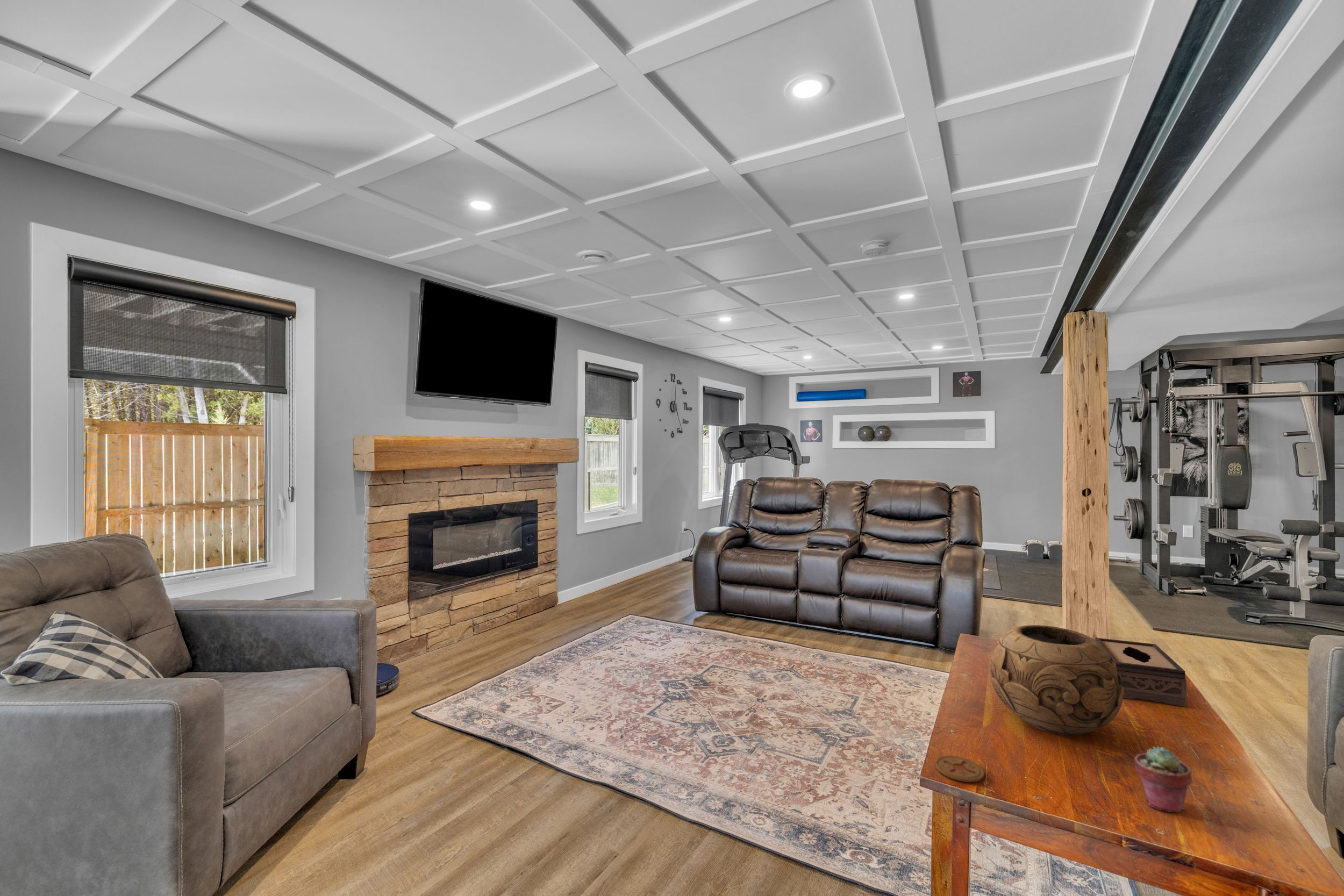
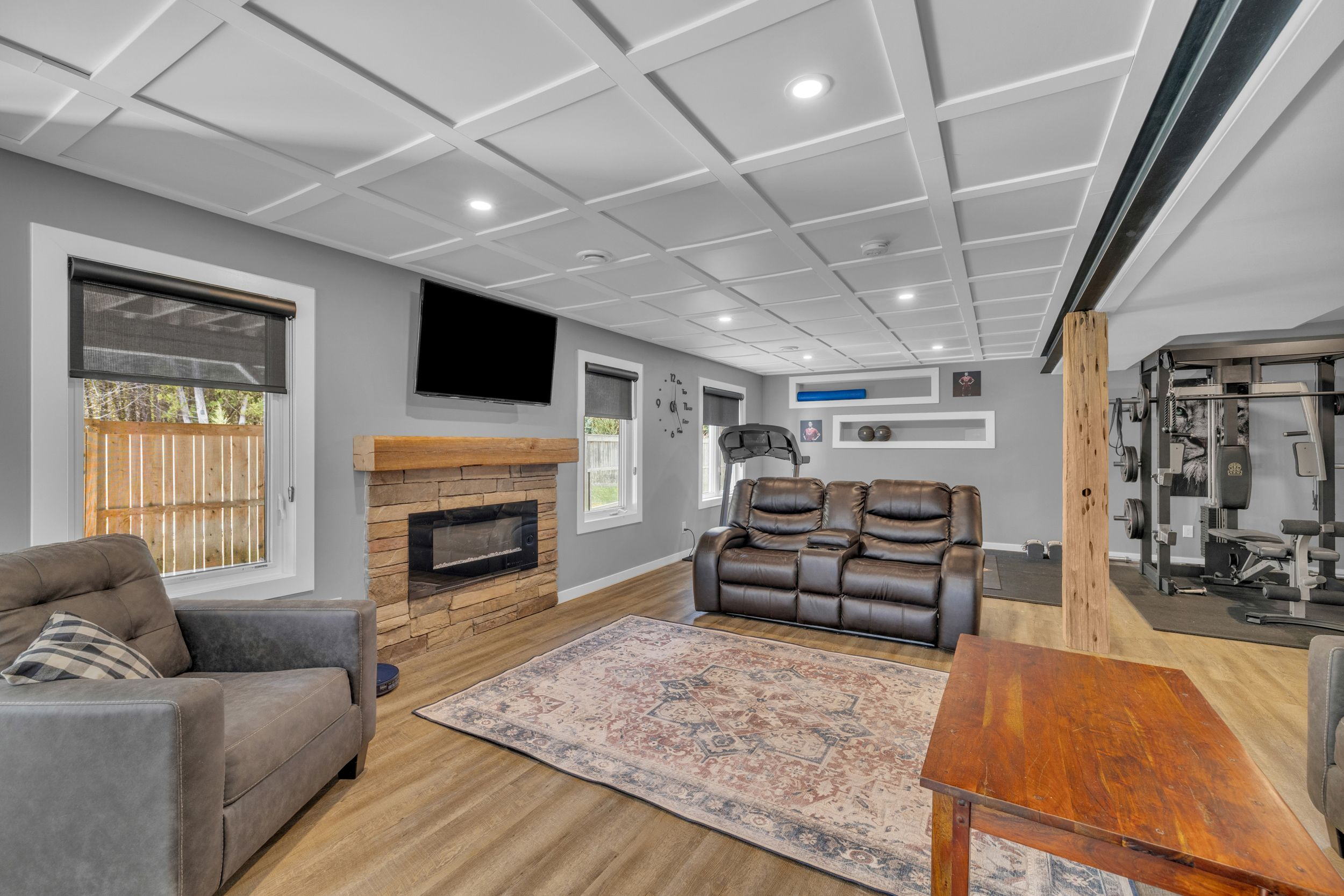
- coaster [935,755,985,783]
- tissue box [1095,637,1187,707]
- decorative bowl [989,625,1124,736]
- potted succulent [1134,746,1192,813]
